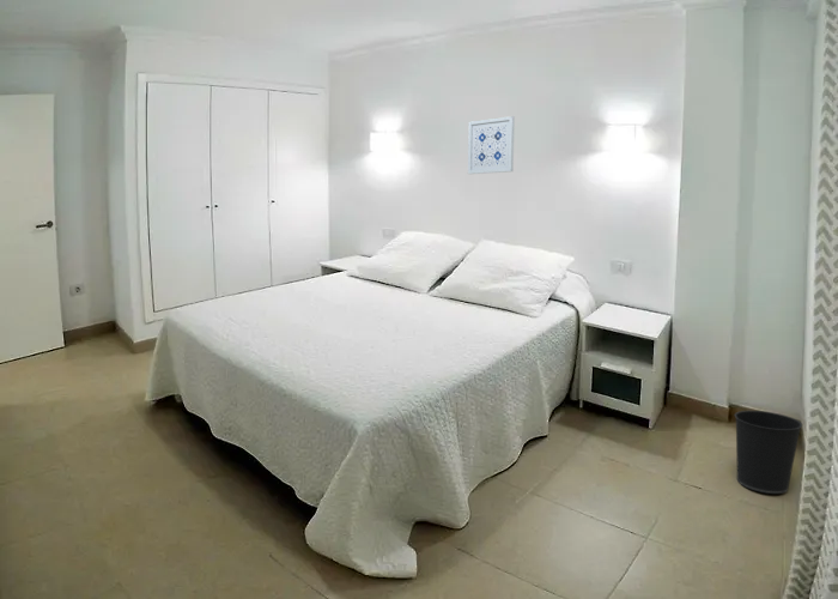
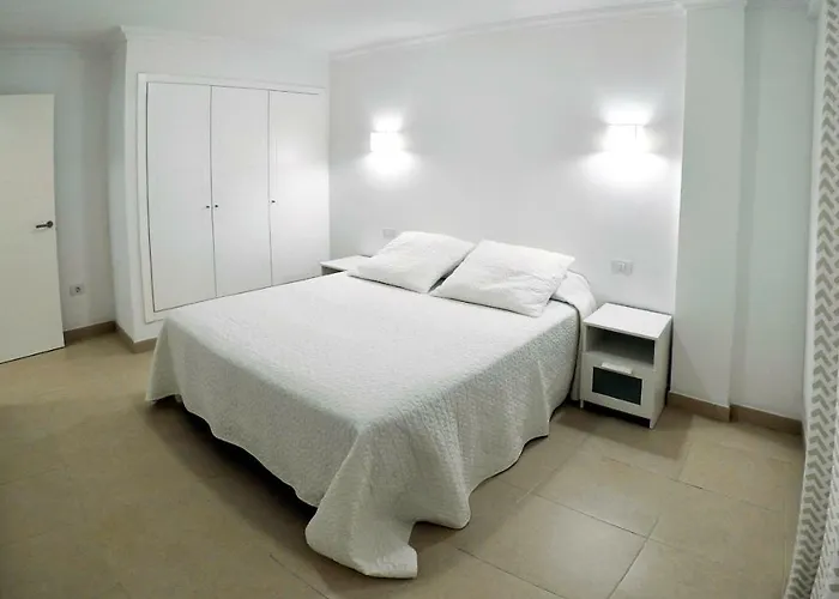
- wastebasket [734,410,803,495]
- wall art [467,115,516,175]
